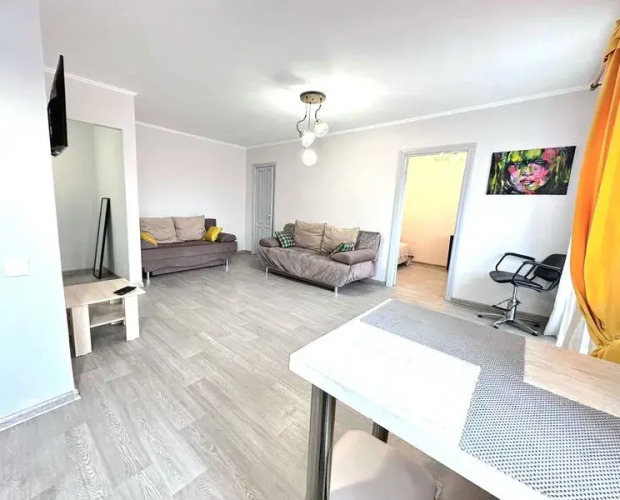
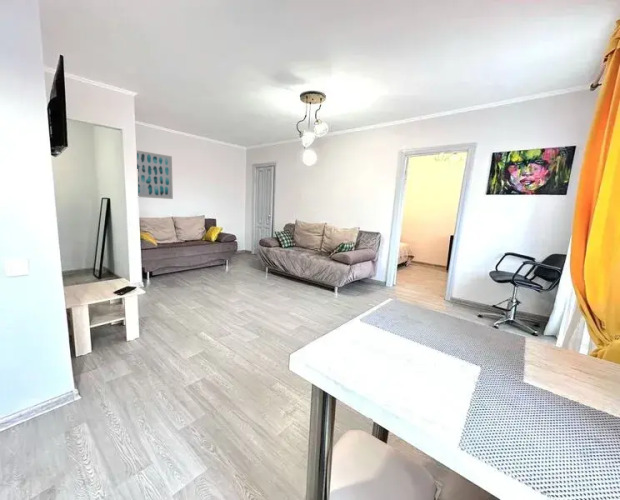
+ wall art [136,149,174,200]
